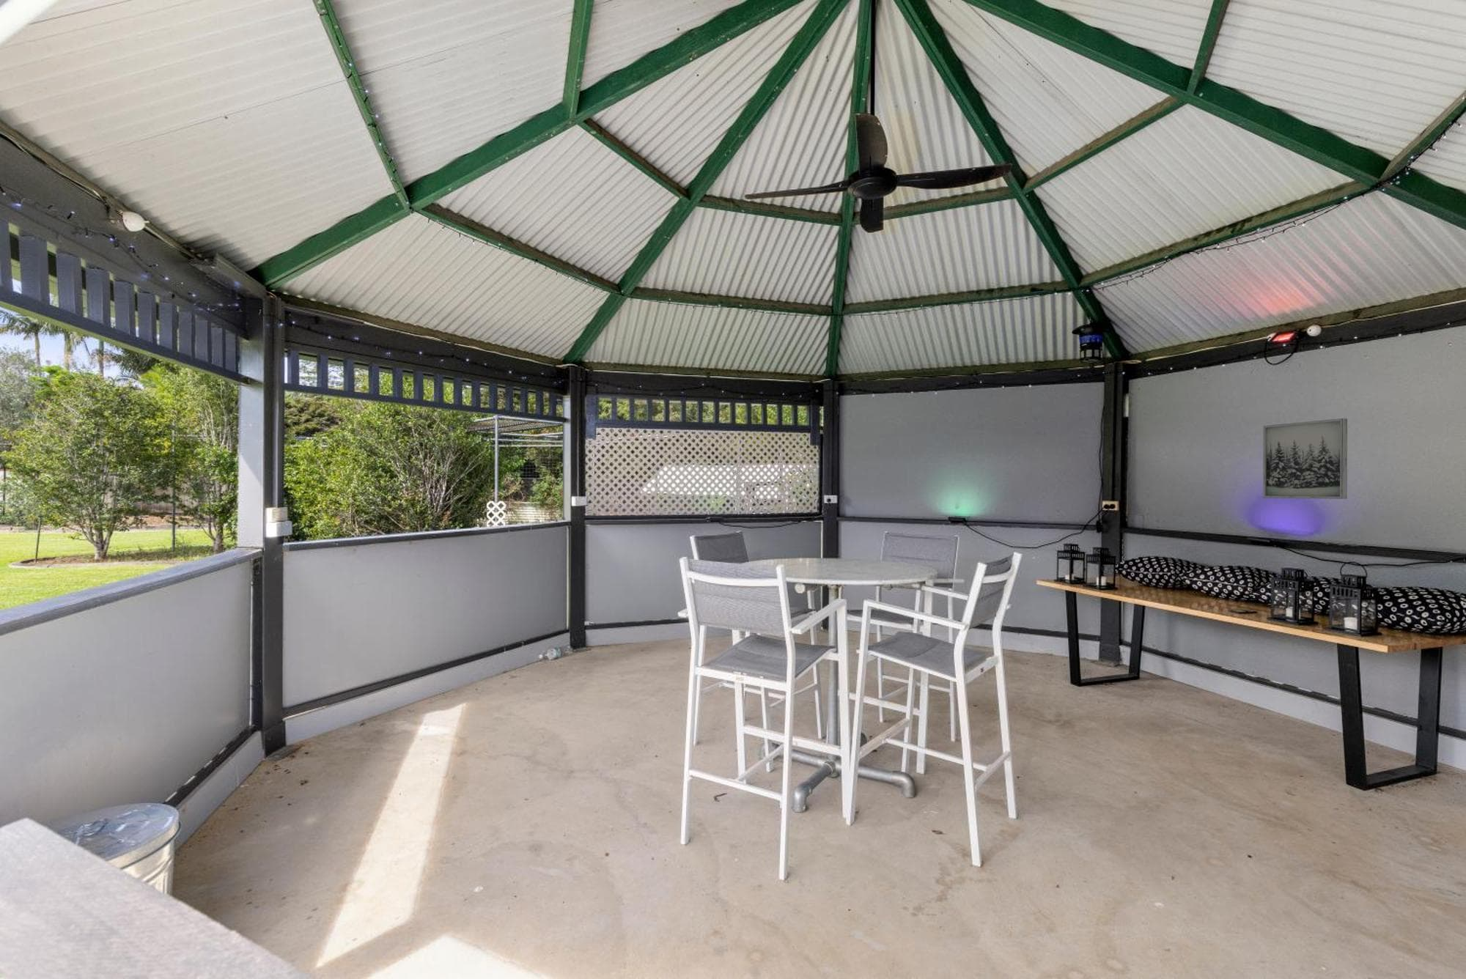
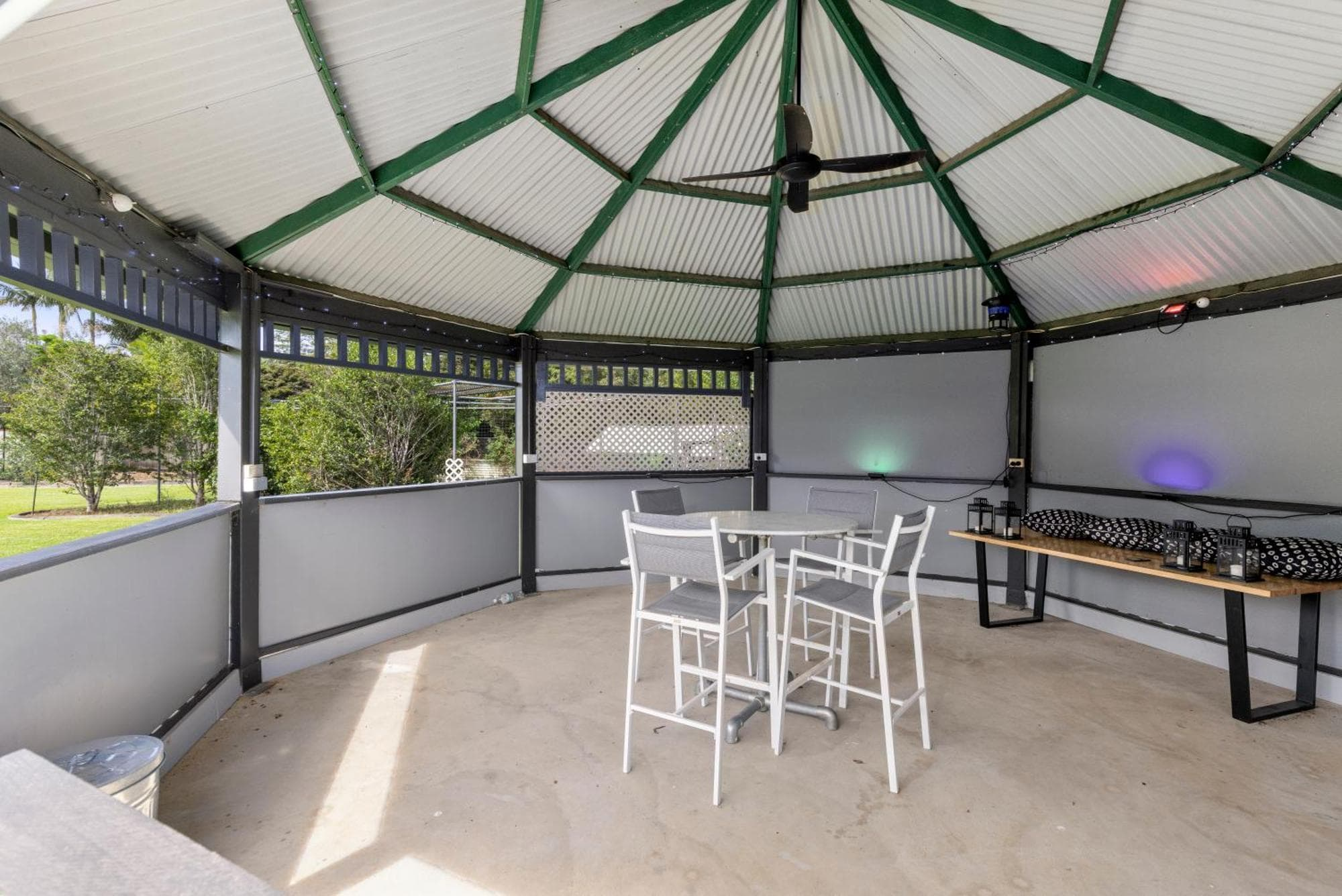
- wall art [1262,417,1348,499]
